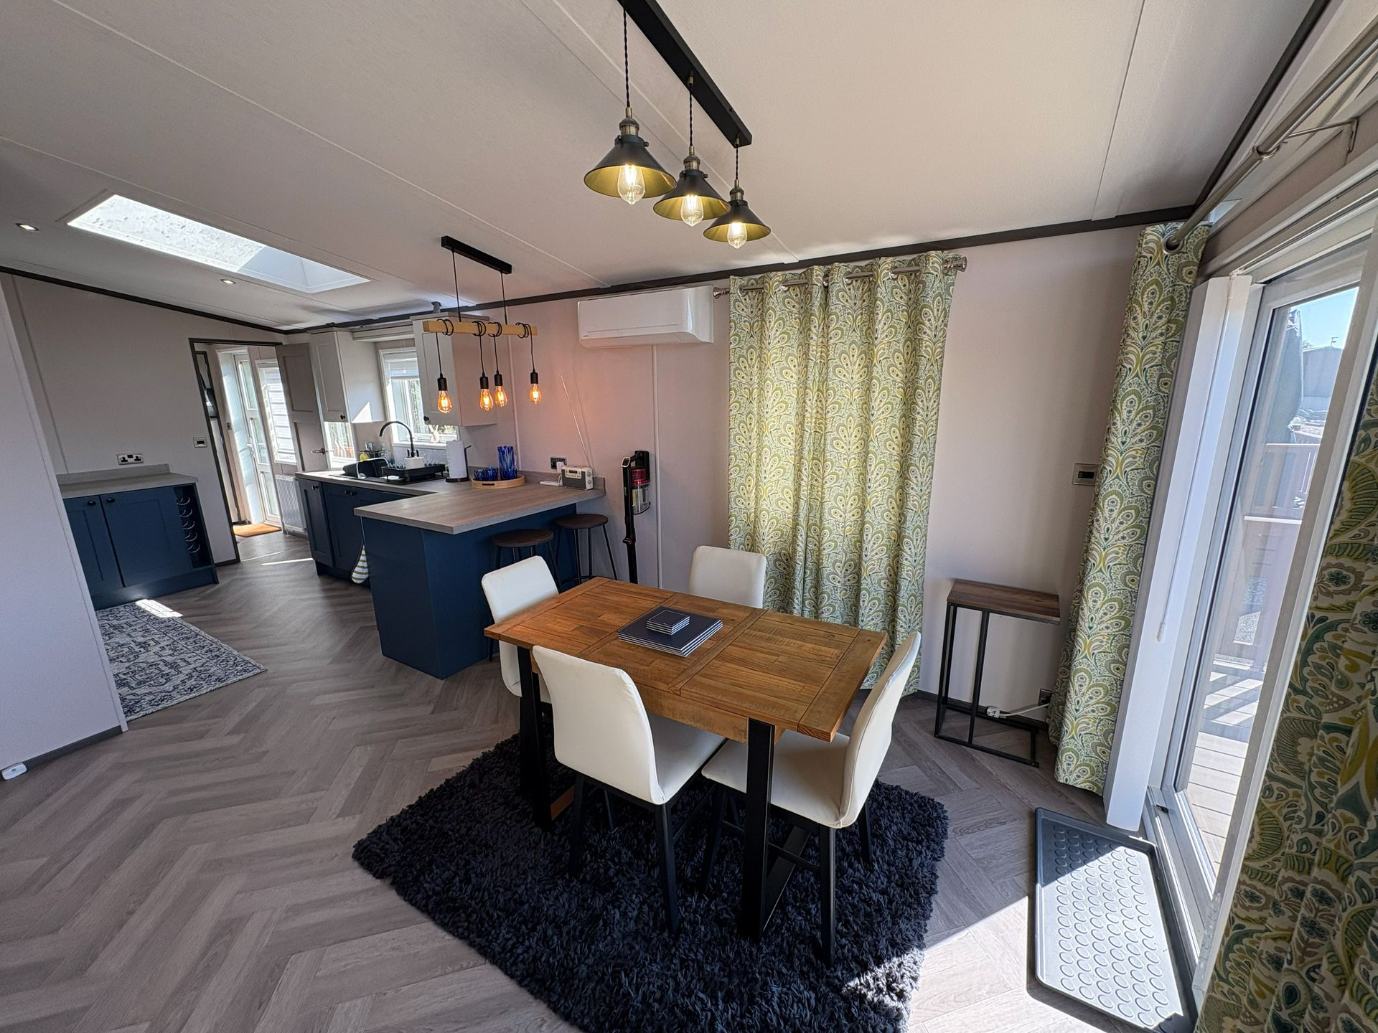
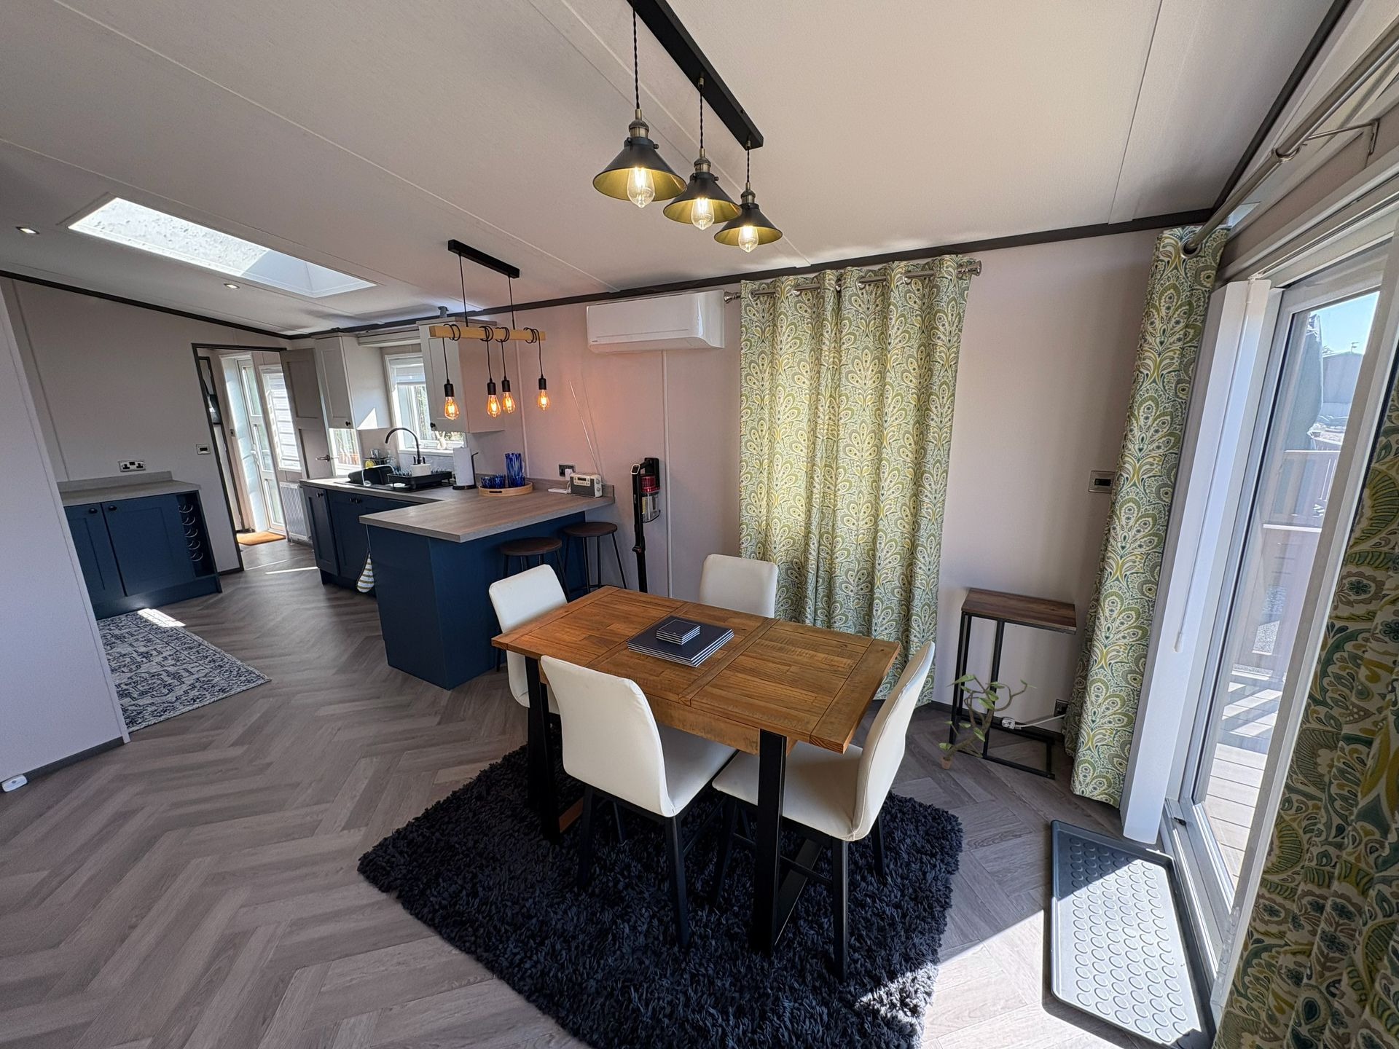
+ potted plant [939,673,1039,770]
